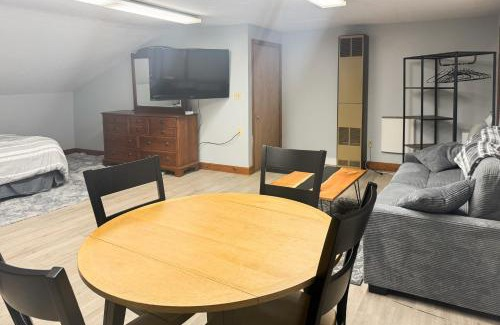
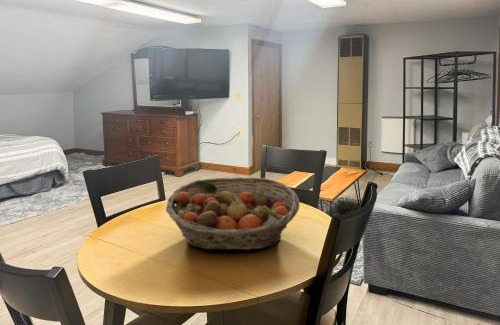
+ fruit basket [165,176,300,251]
